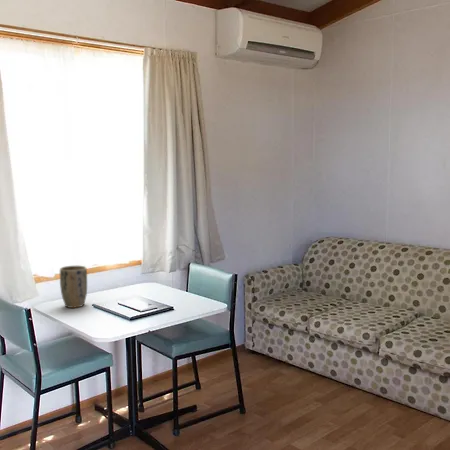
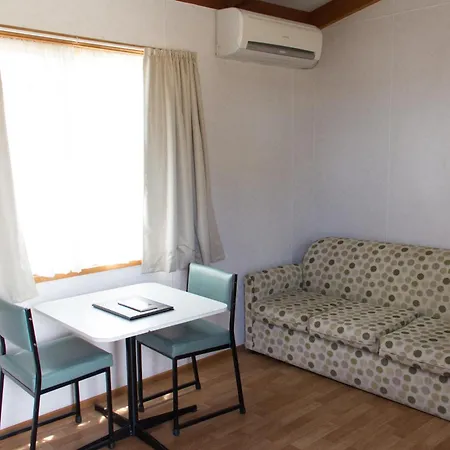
- plant pot [59,265,88,309]
